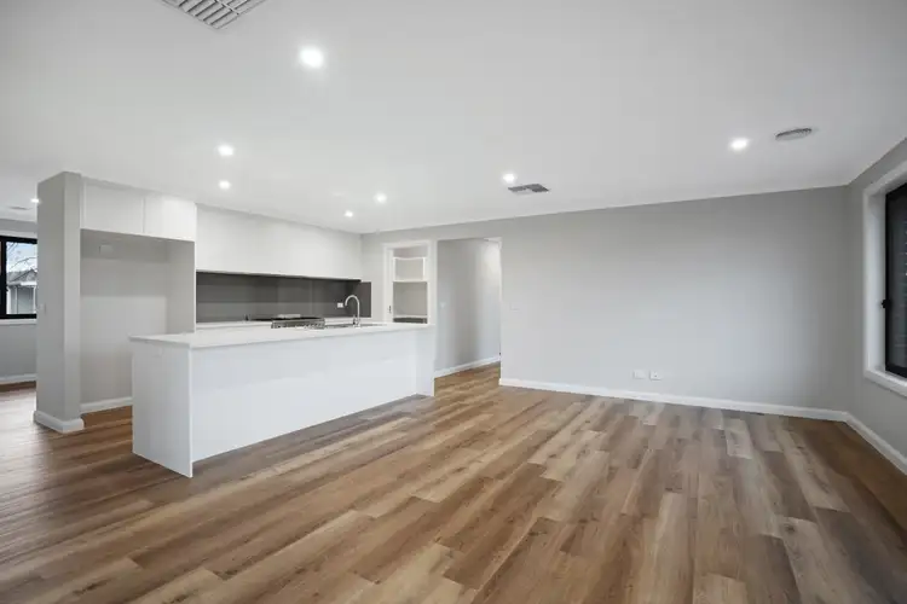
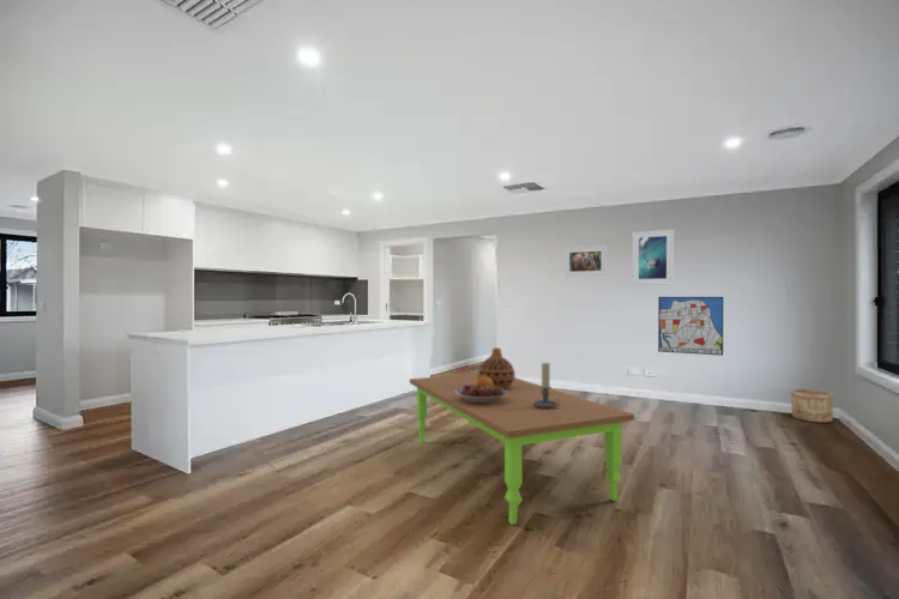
+ wooden bucket [789,388,834,424]
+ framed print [563,244,608,278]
+ vase [477,346,517,389]
+ candle holder [533,362,560,409]
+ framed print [630,228,675,286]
+ dining table [409,373,635,526]
+ fruit bowl [455,376,508,404]
+ wall art [657,296,724,357]
